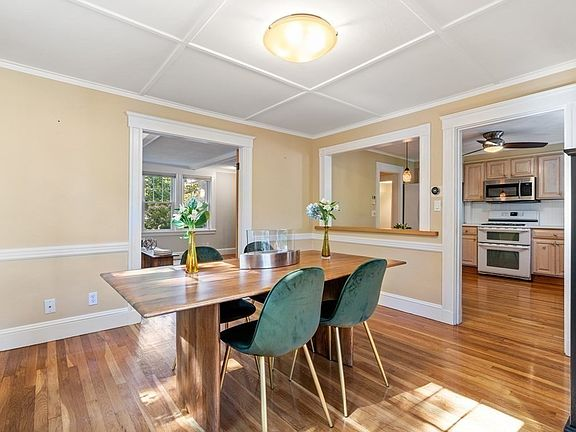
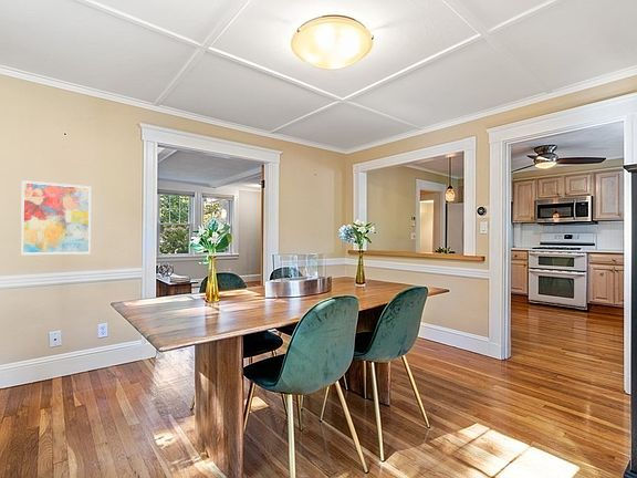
+ wall art [20,179,92,256]
